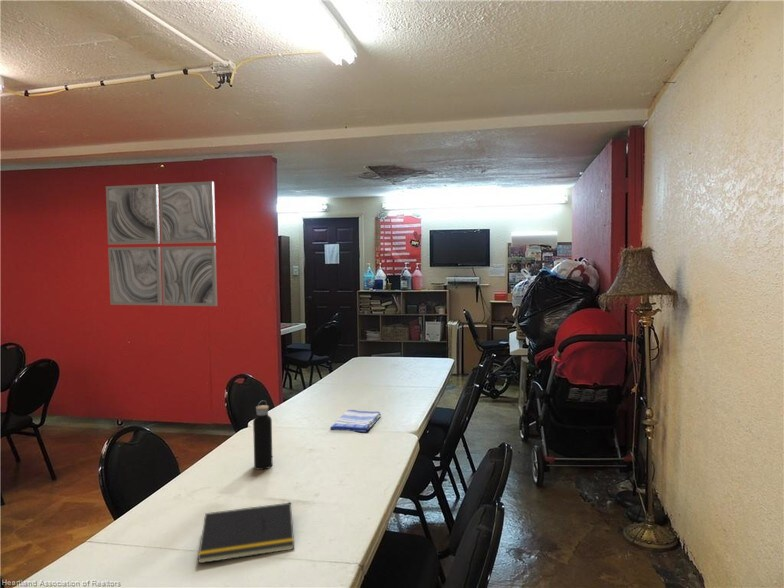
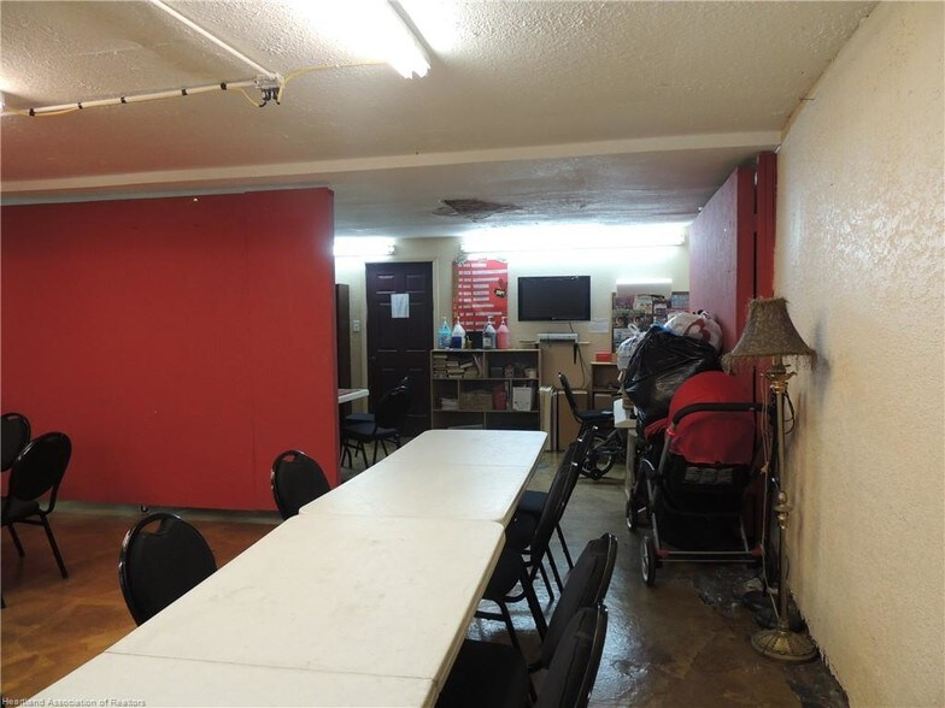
- notepad [197,502,295,565]
- wall art [105,180,218,307]
- water bottle [252,399,274,471]
- dish towel [329,409,382,434]
